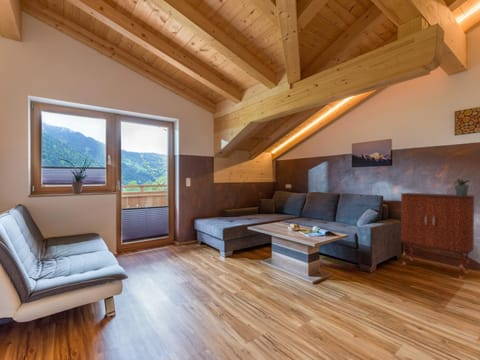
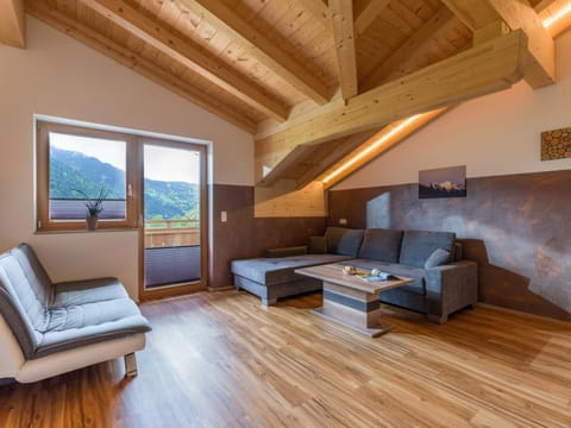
- potted plant [453,178,471,196]
- bar cabinet [400,192,475,281]
